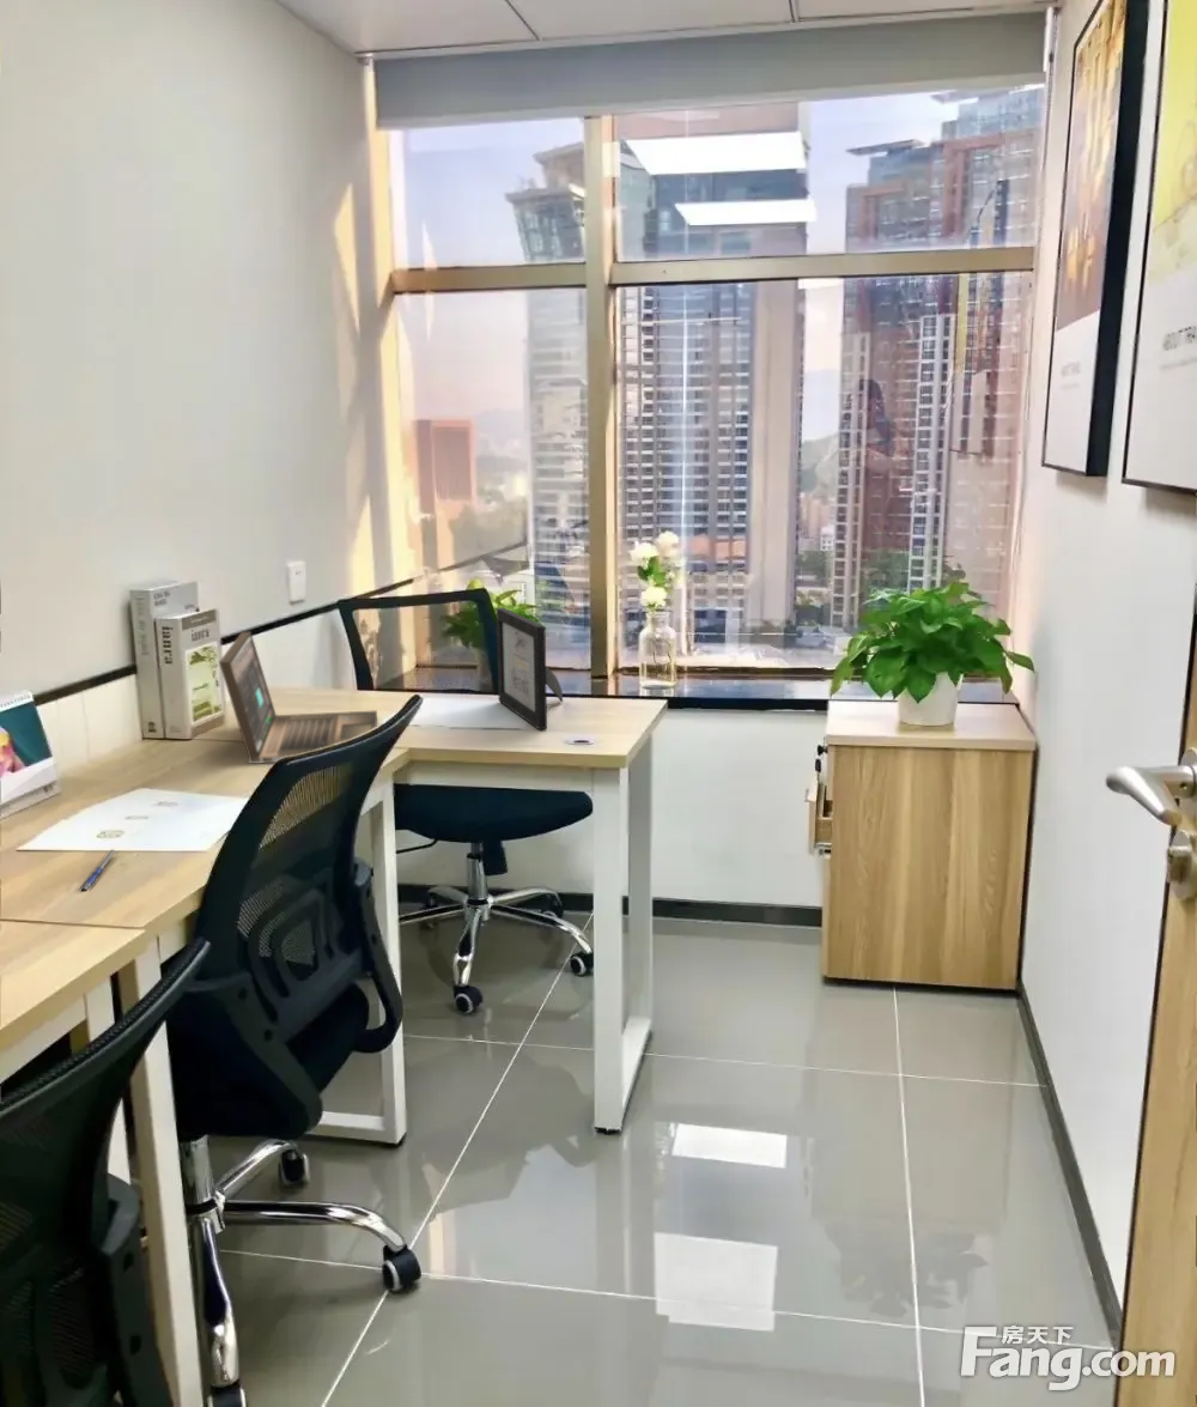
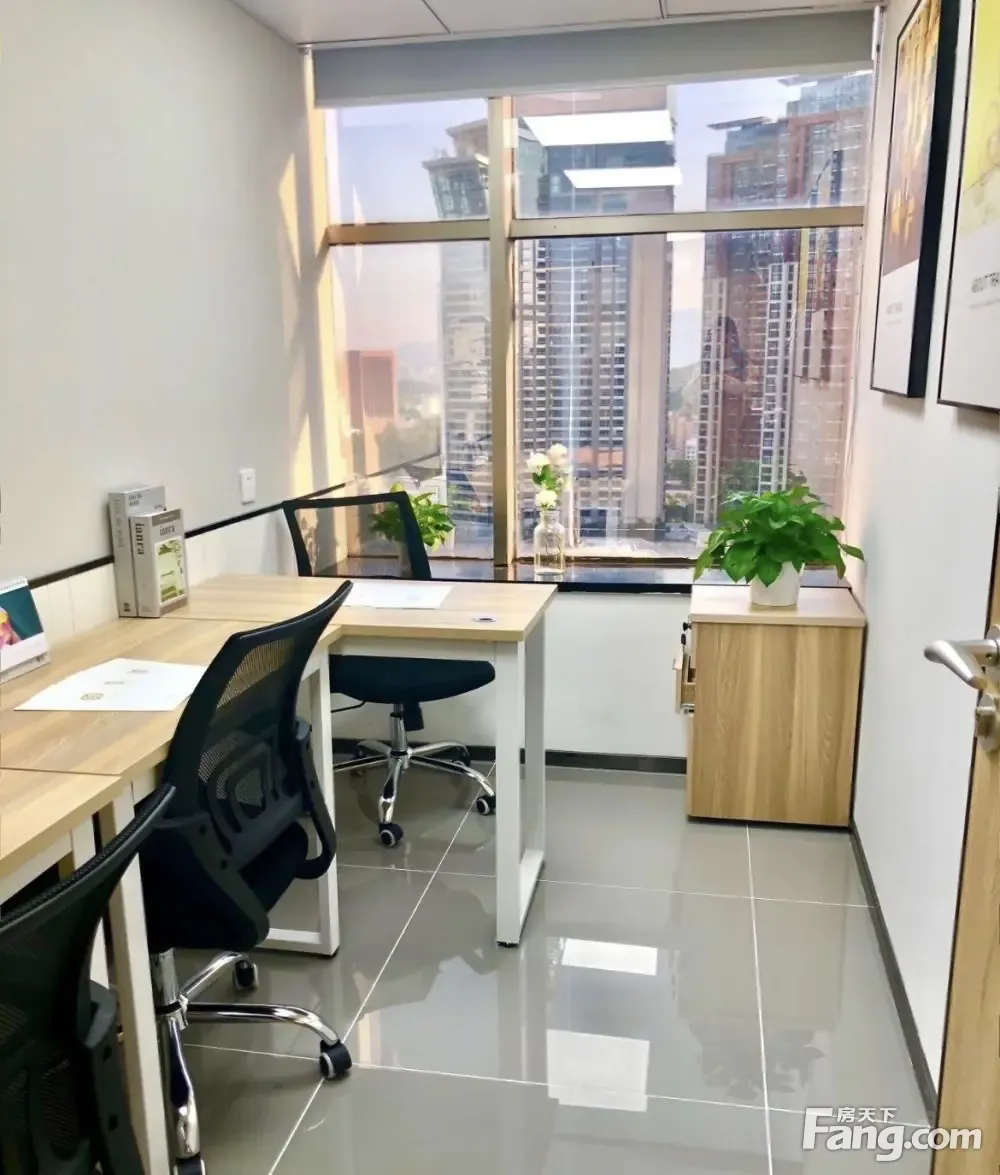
- pen [77,848,120,892]
- laptop [218,630,378,765]
- picture frame [496,606,564,730]
